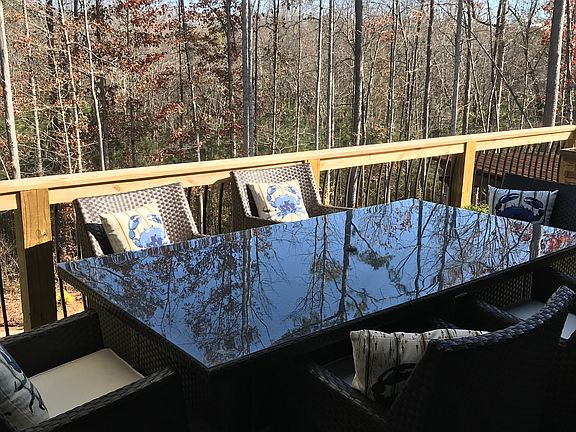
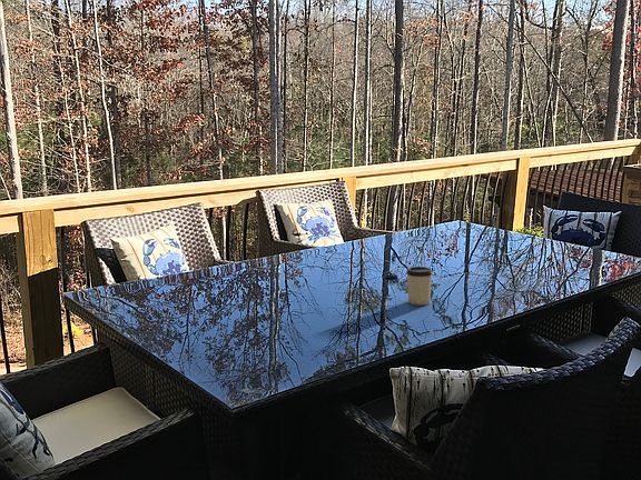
+ cup [405,266,434,307]
